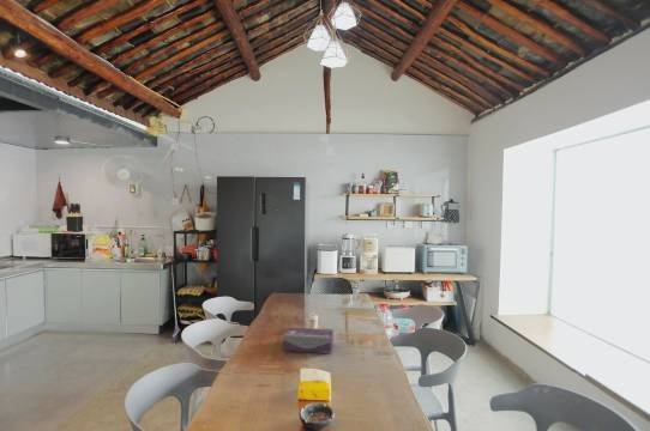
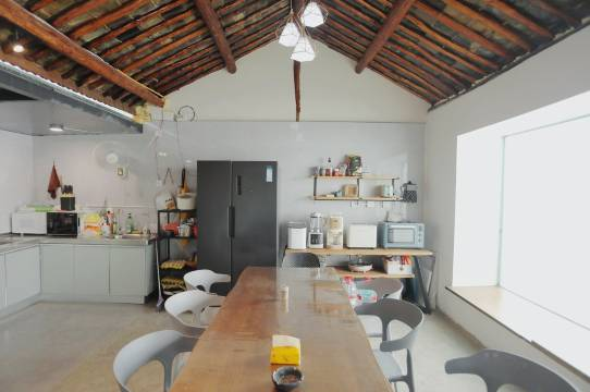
- tissue box [282,327,335,354]
